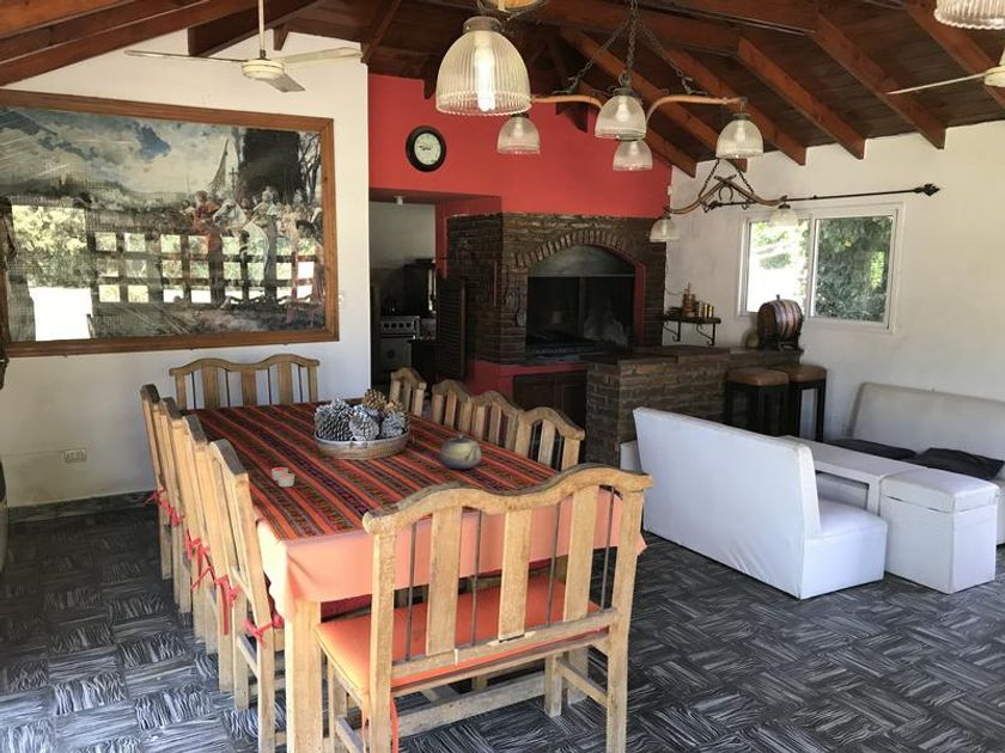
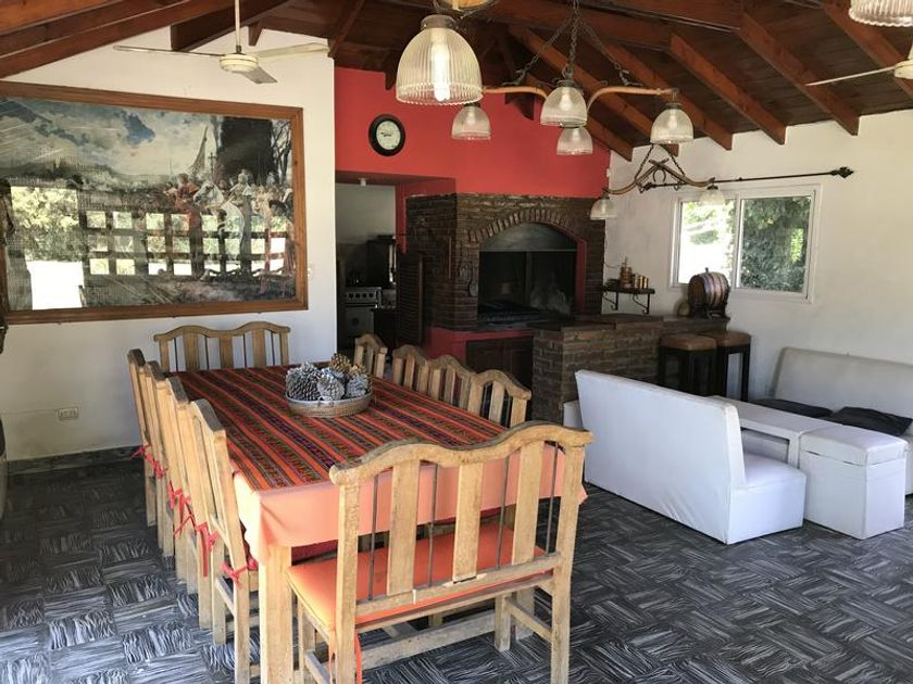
- teapot [438,431,482,470]
- candle [270,466,296,488]
